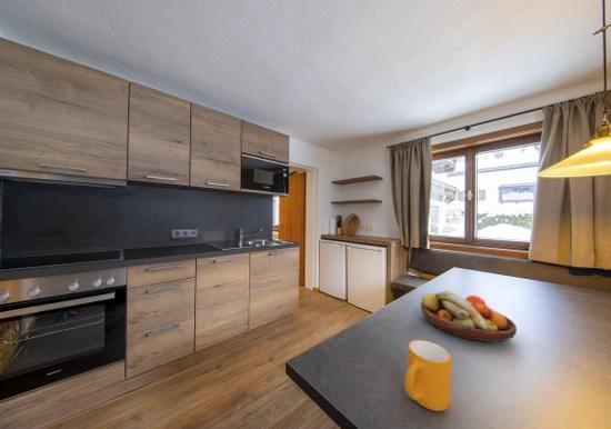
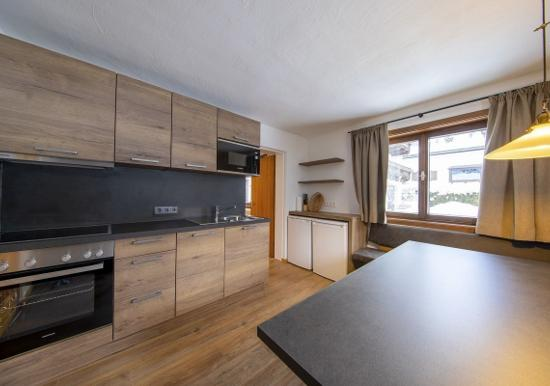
- mug [403,339,452,412]
- fruit bowl [420,290,518,343]
